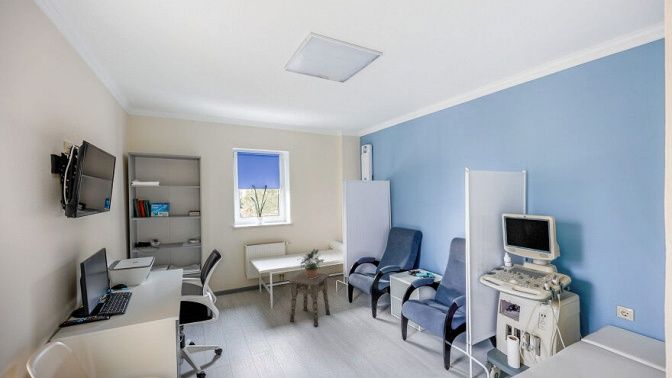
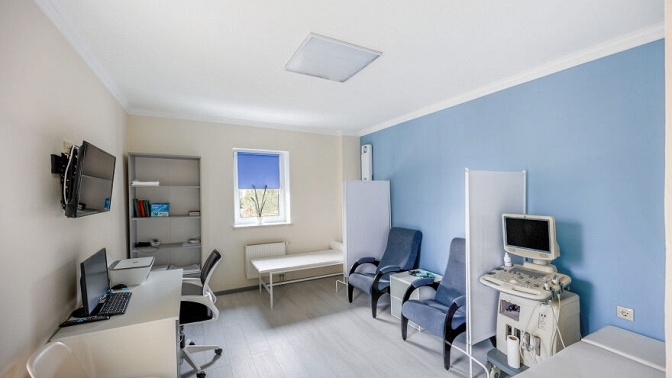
- side table [288,271,331,328]
- potted plant [297,248,326,279]
